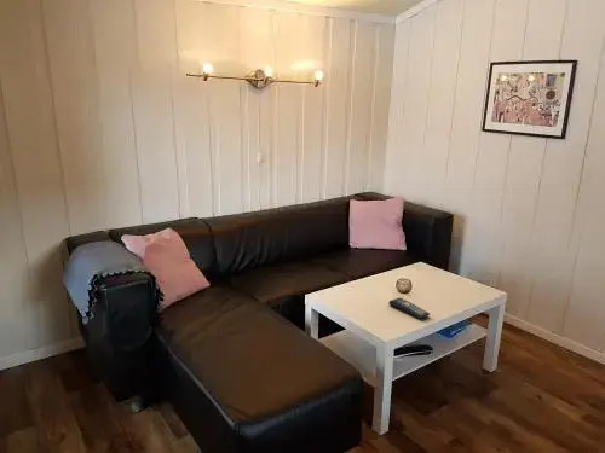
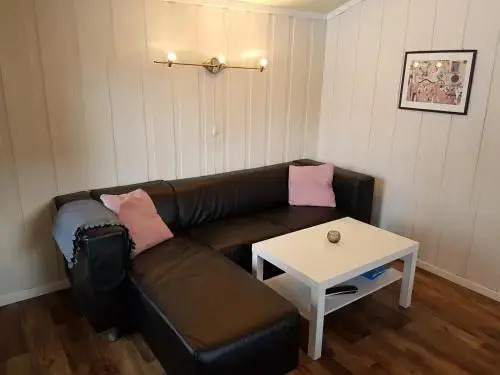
- remote control [387,296,431,320]
